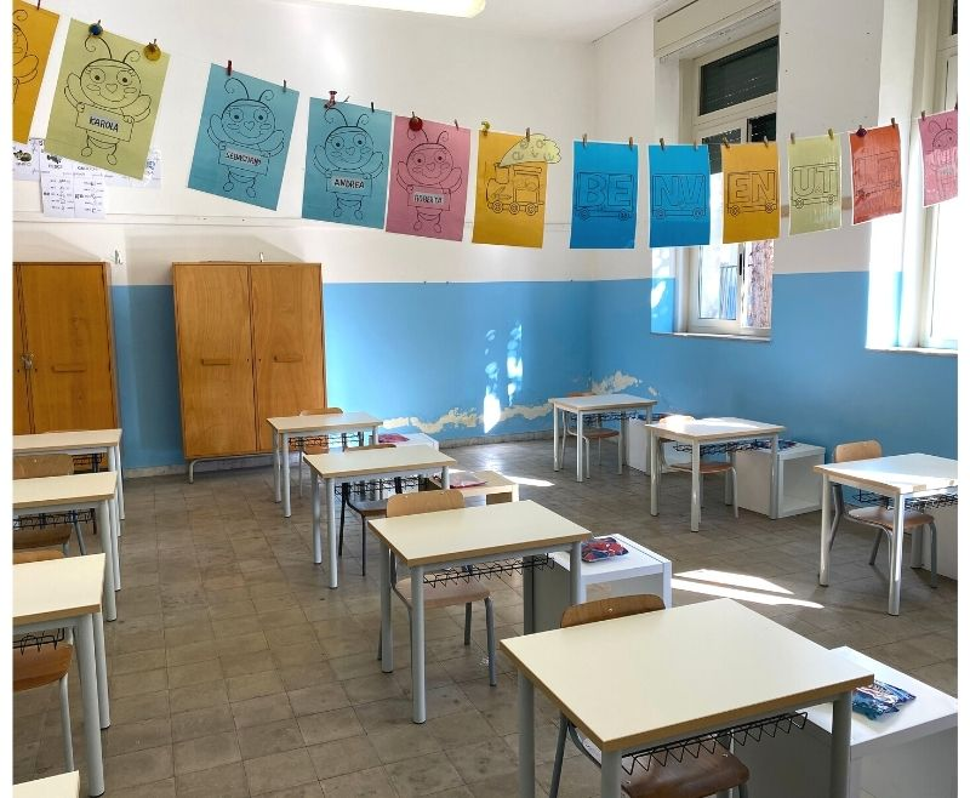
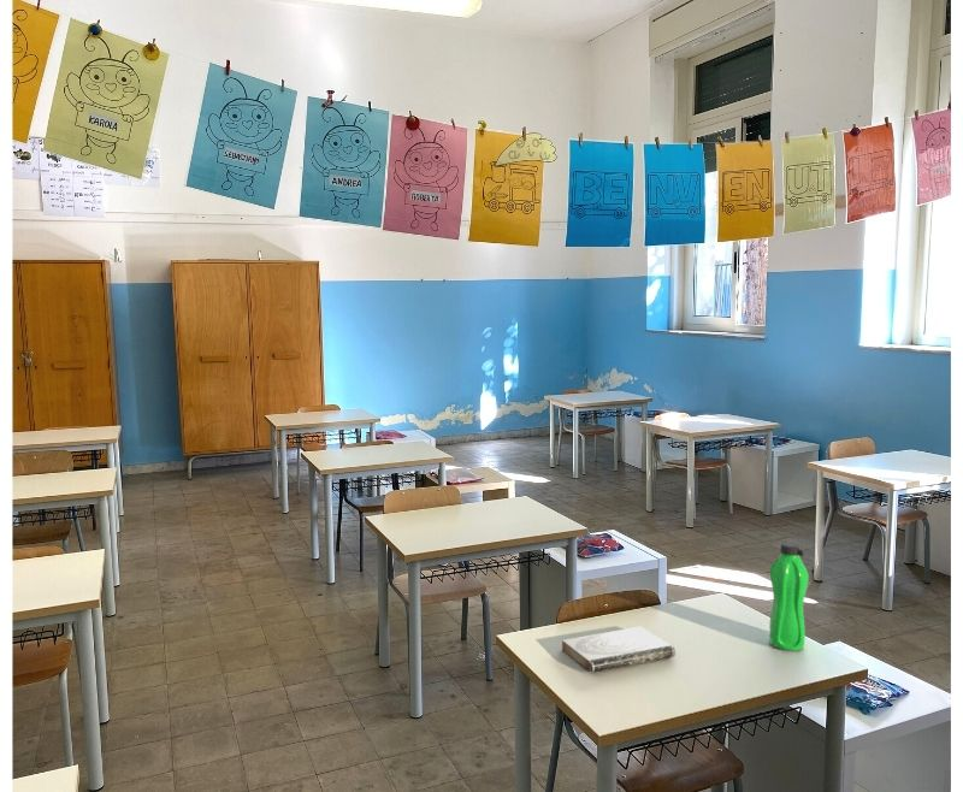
+ book [561,626,677,674]
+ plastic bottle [768,542,810,651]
